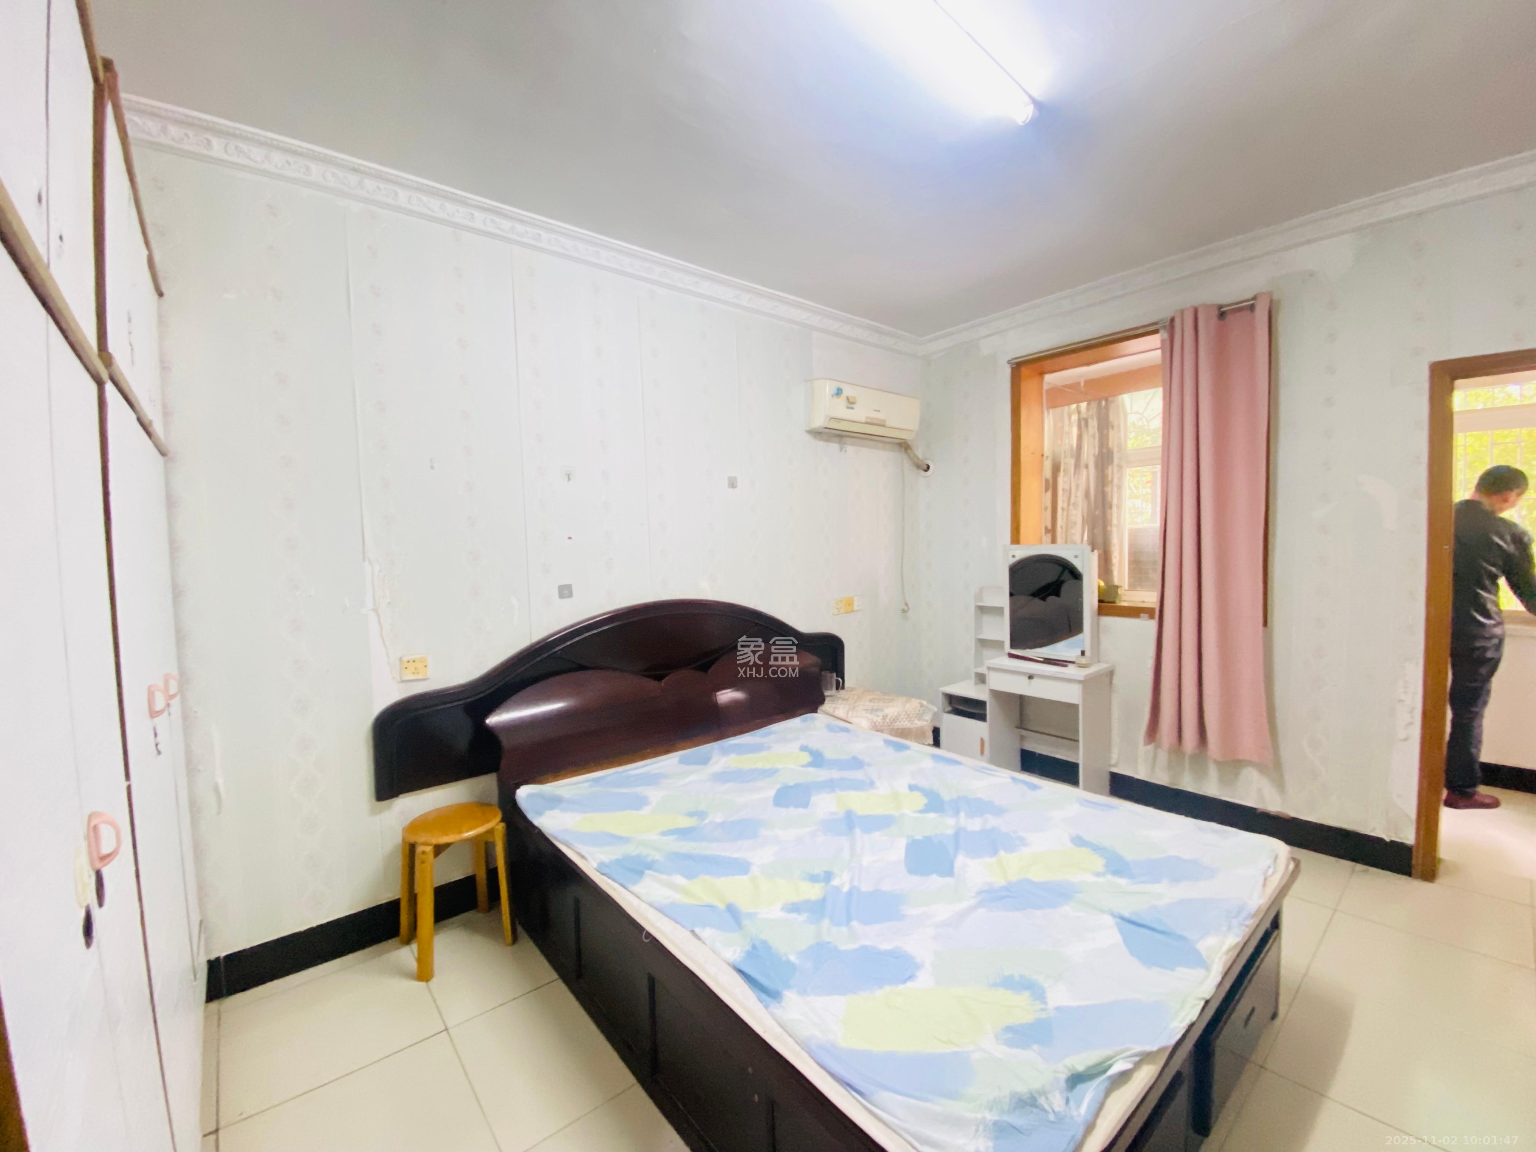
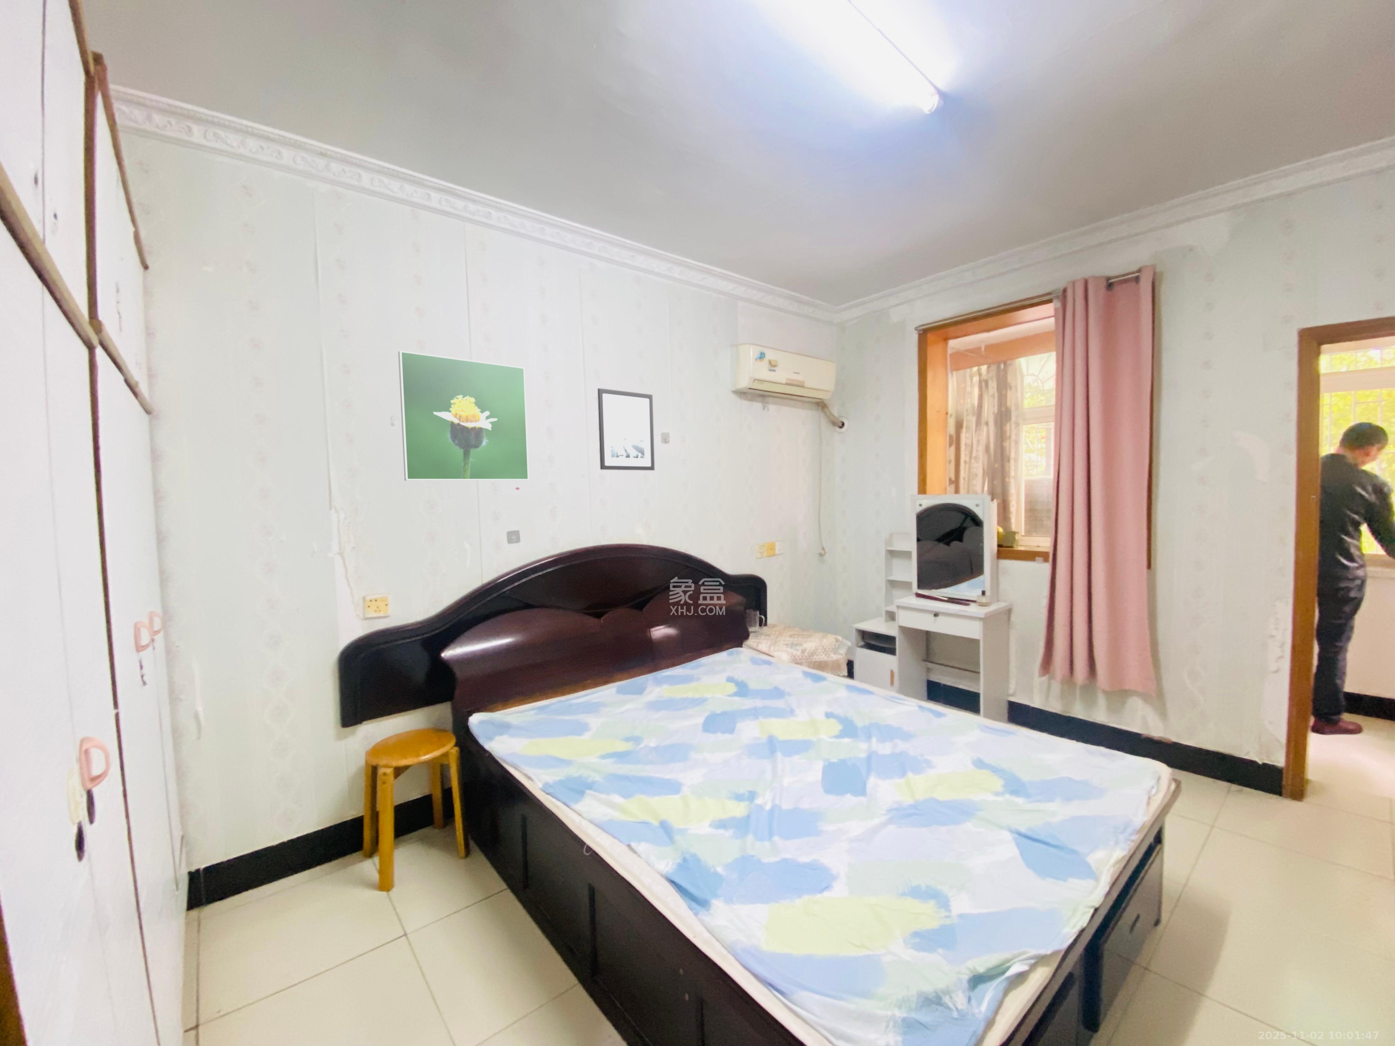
+ wall art [598,388,655,470]
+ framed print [398,350,529,481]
